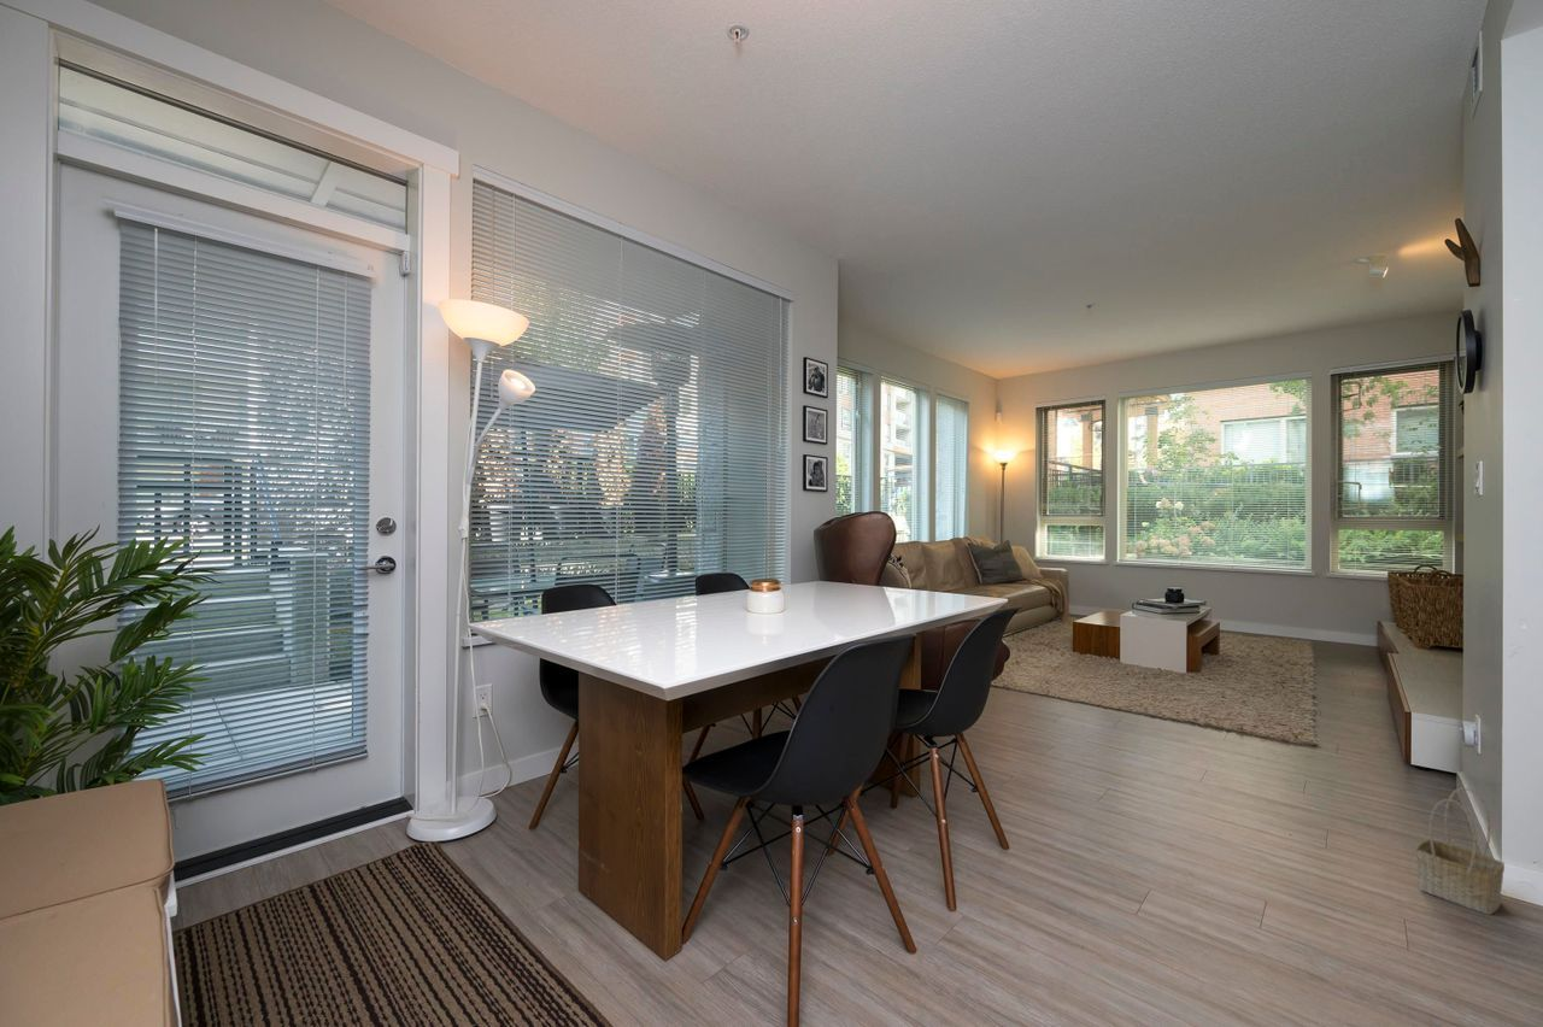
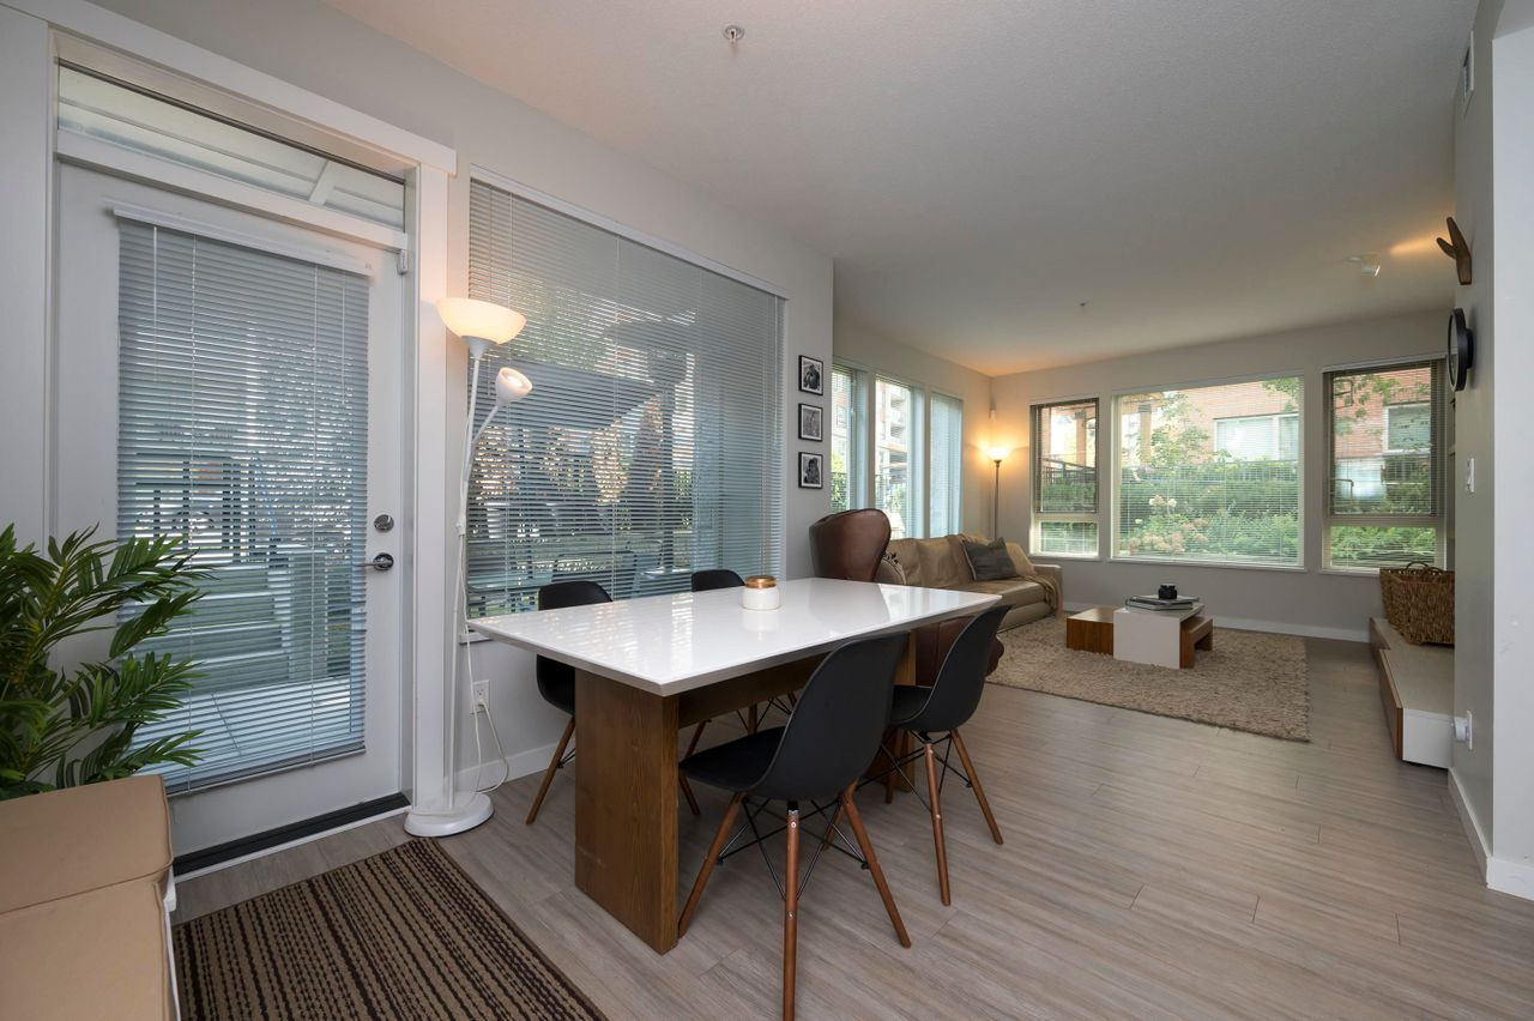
- basket [1415,787,1506,916]
